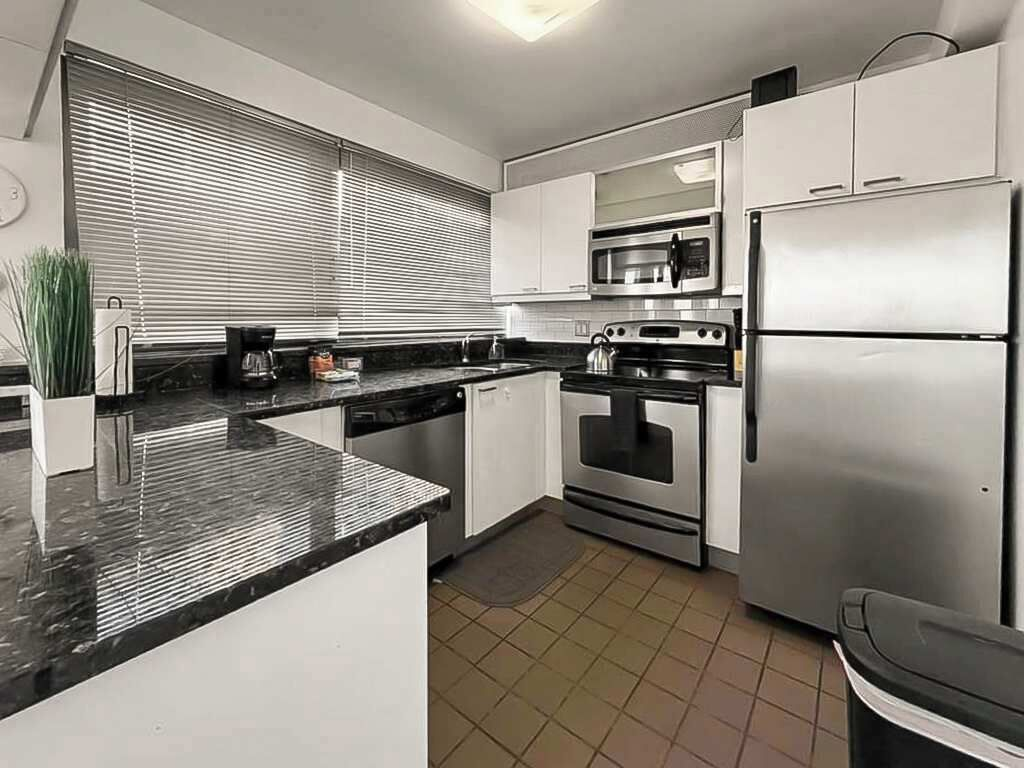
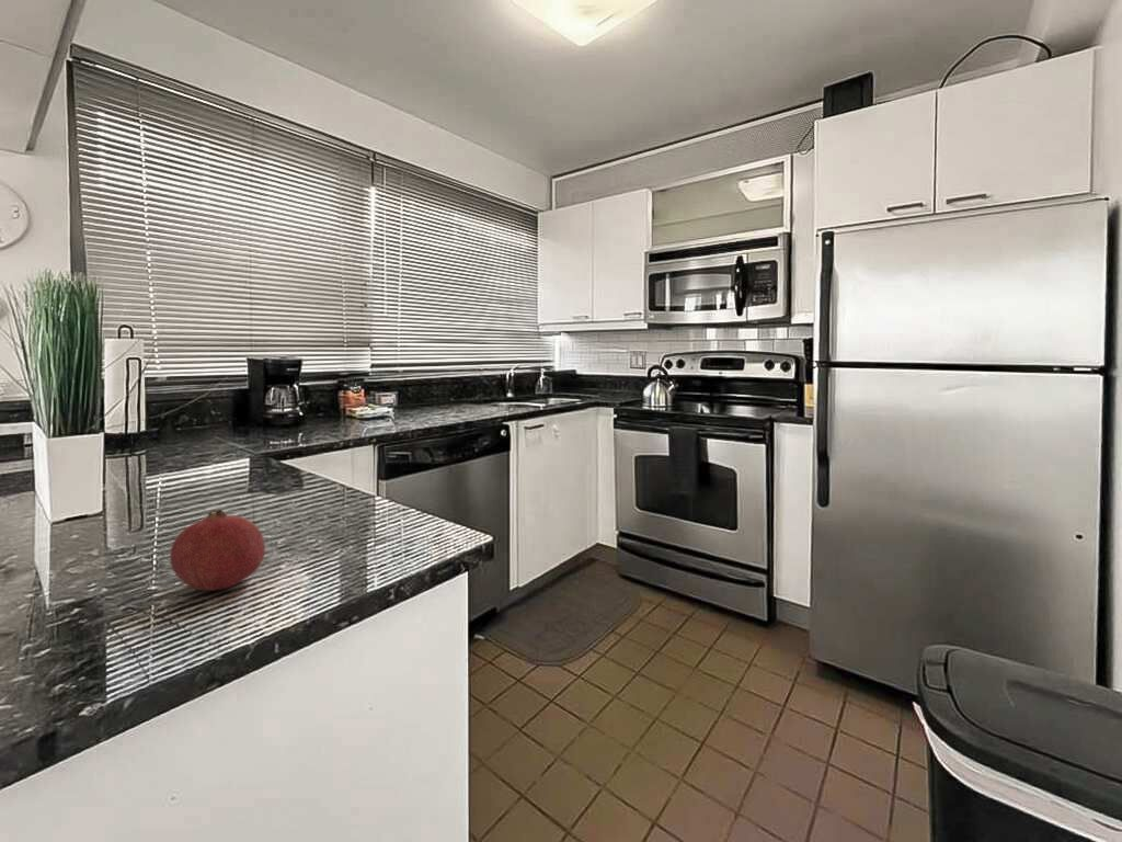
+ fruit [169,509,266,592]
